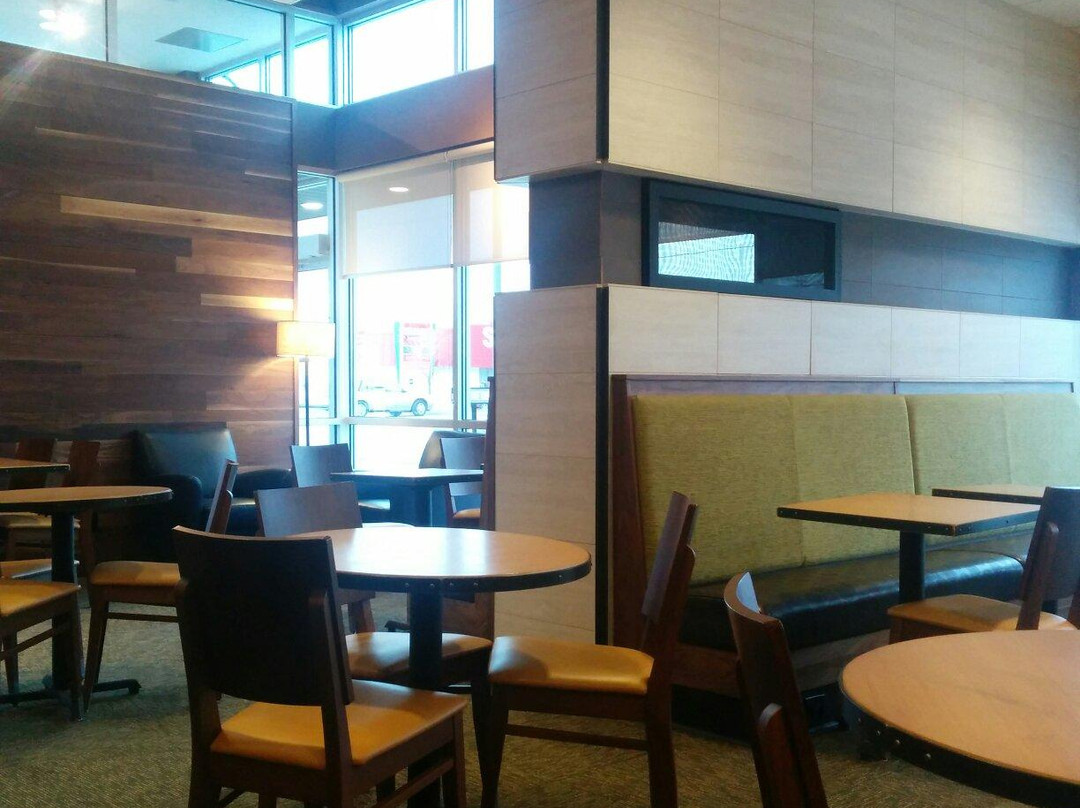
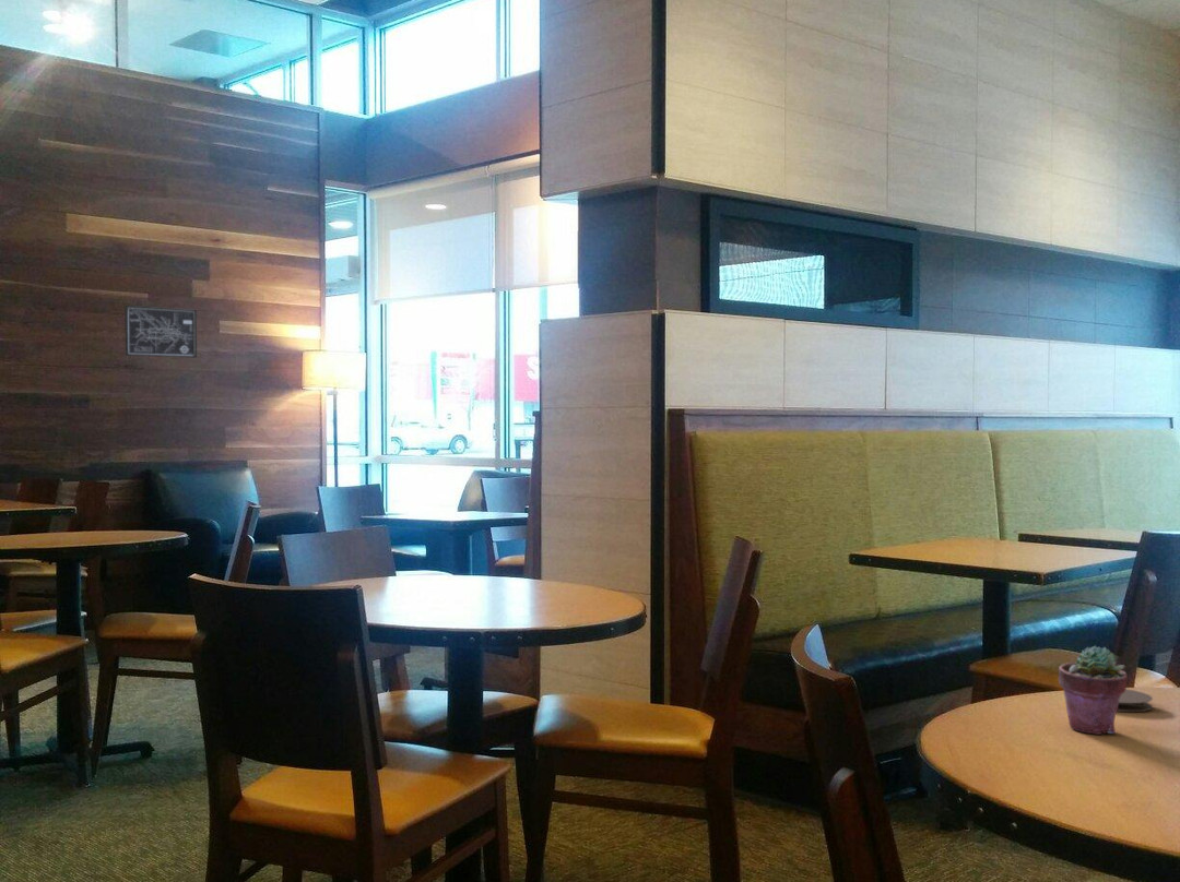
+ wall art [123,305,198,359]
+ coaster [1117,688,1154,713]
+ potted succulent [1058,644,1129,736]
